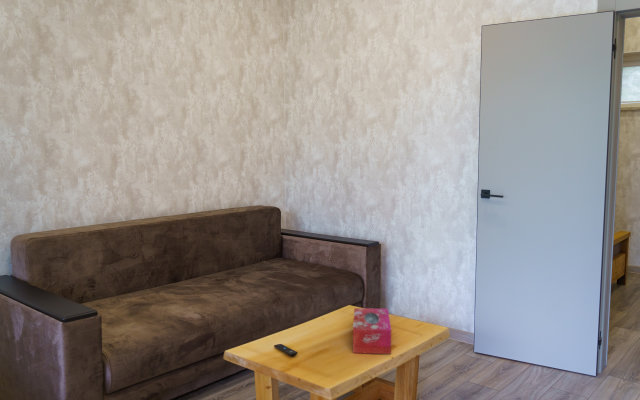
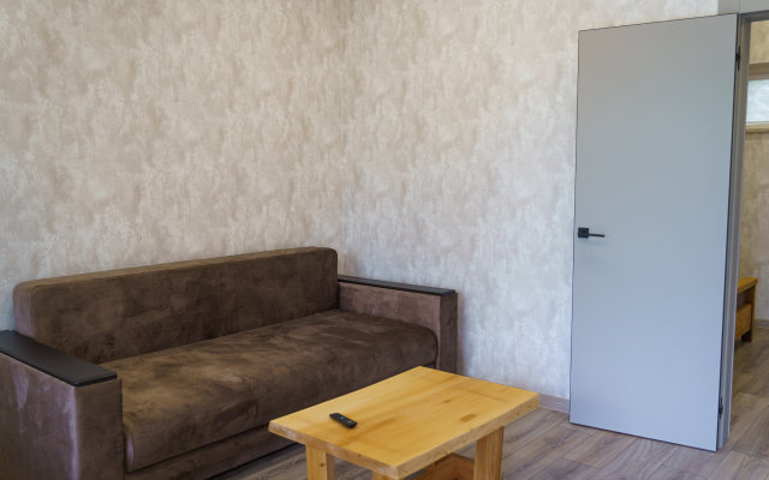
- tissue box [352,307,392,355]
